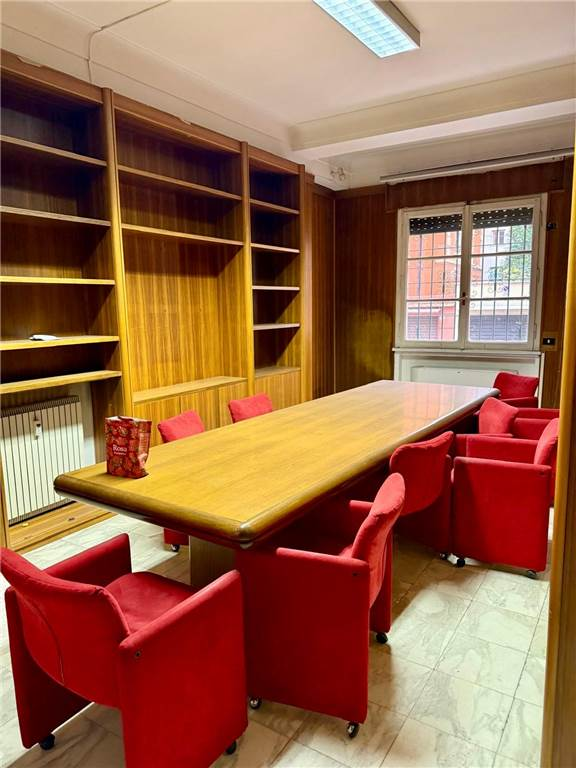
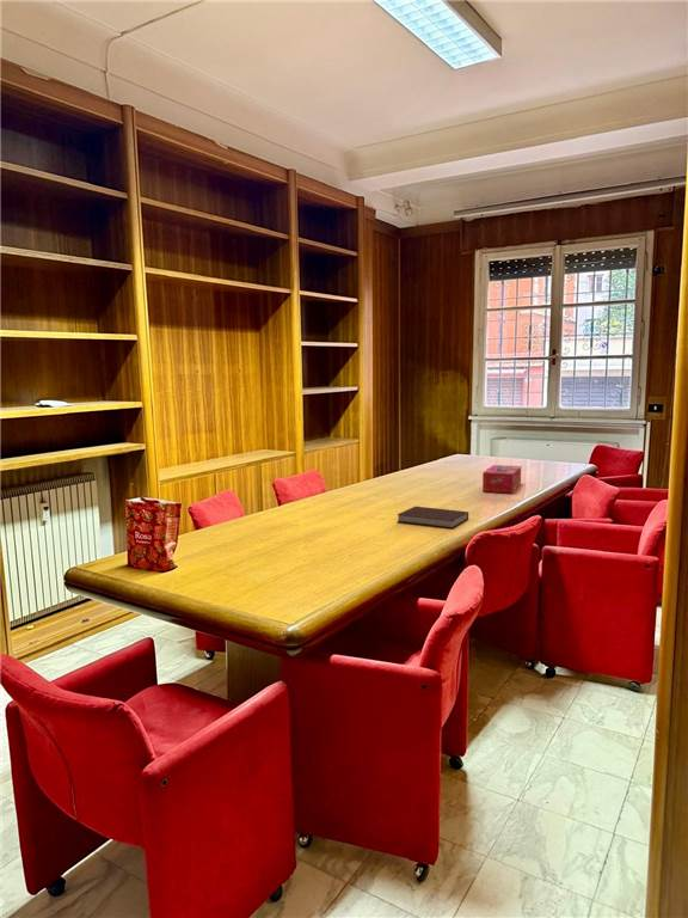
+ tissue box [481,464,522,495]
+ notebook [397,506,469,530]
